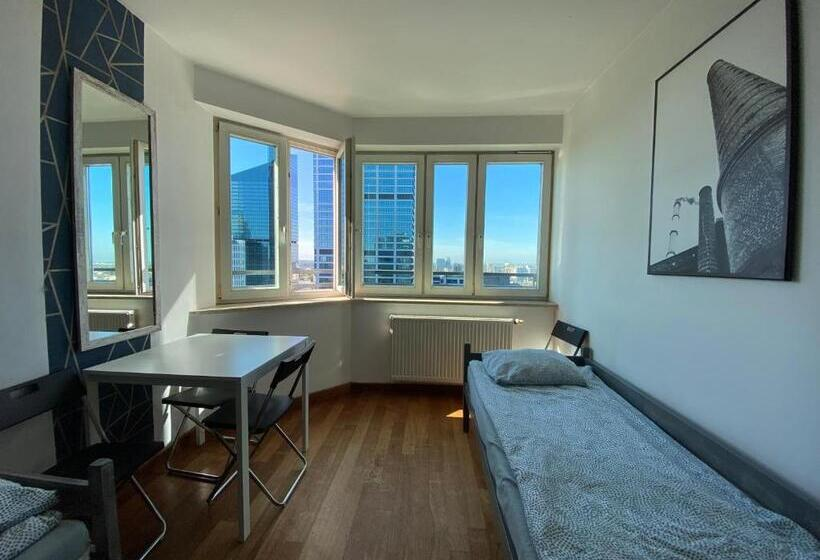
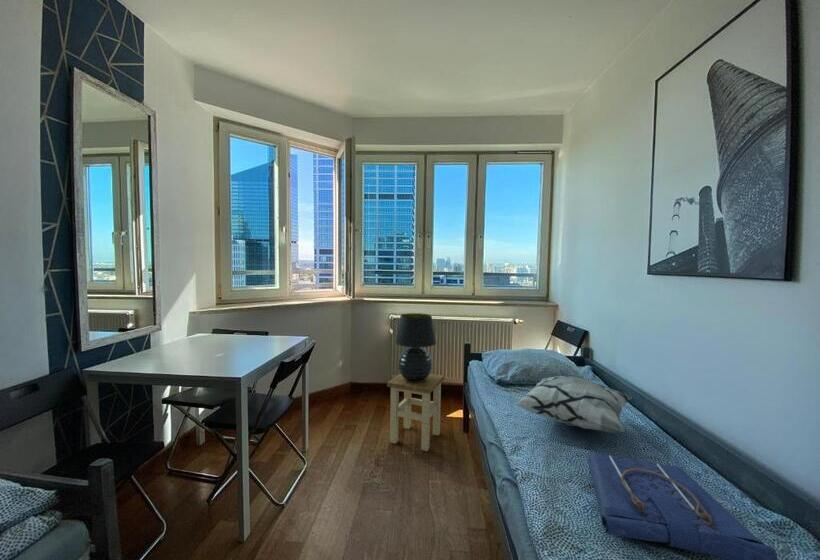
+ tote bag [587,452,778,560]
+ table lamp [394,312,437,382]
+ stool [386,373,445,452]
+ decorative pillow [516,375,633,434]
